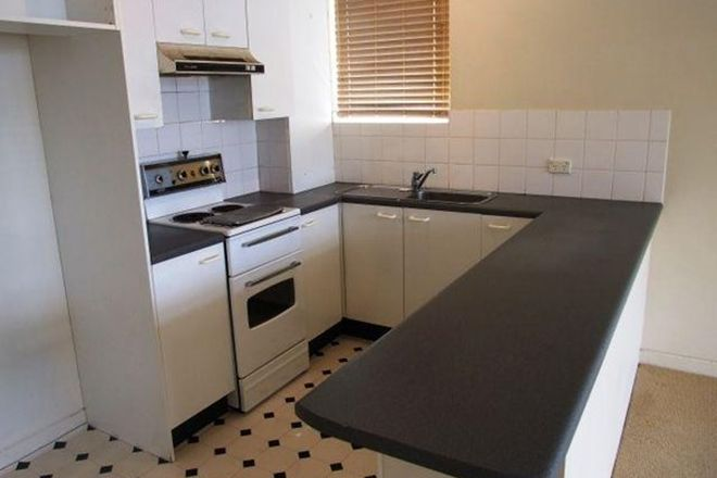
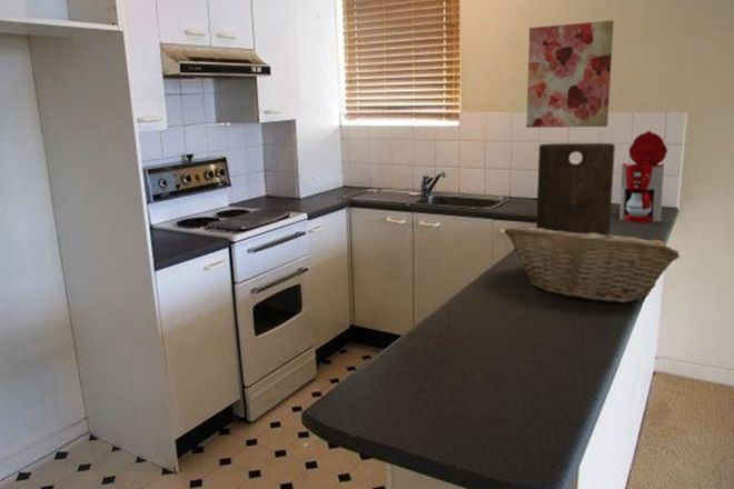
+ coffee maker [612,130,668,223]
+ wall art [525,19,615,129]
+ cutting board [535,142,616,236]
+ fruit basket [504,226,682,303]
